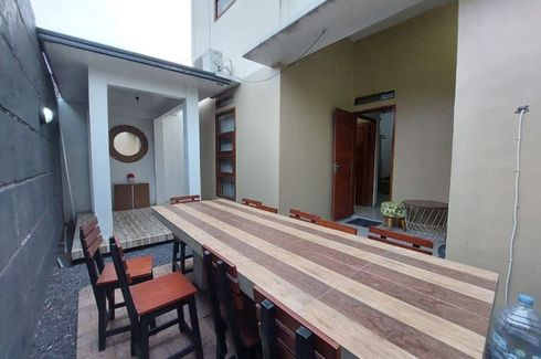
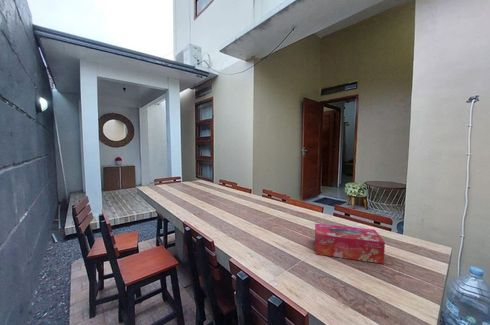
+ tissue box [314,222,386,265]
